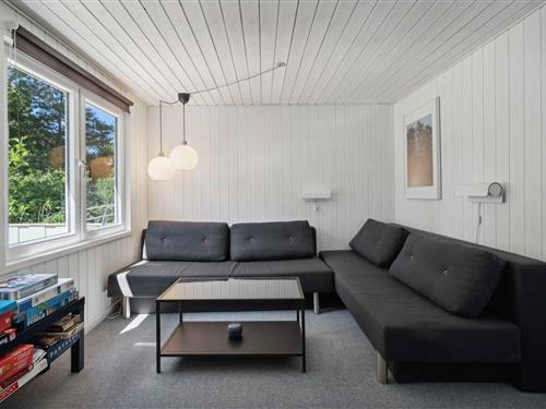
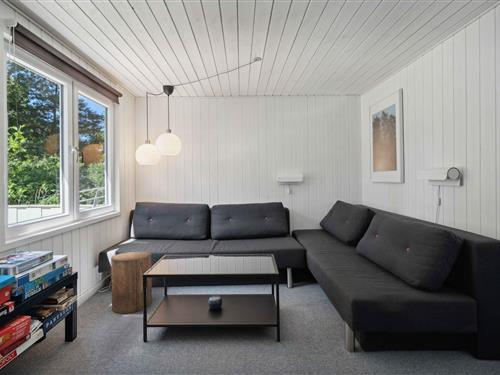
+ stool [110,250,153,314]
